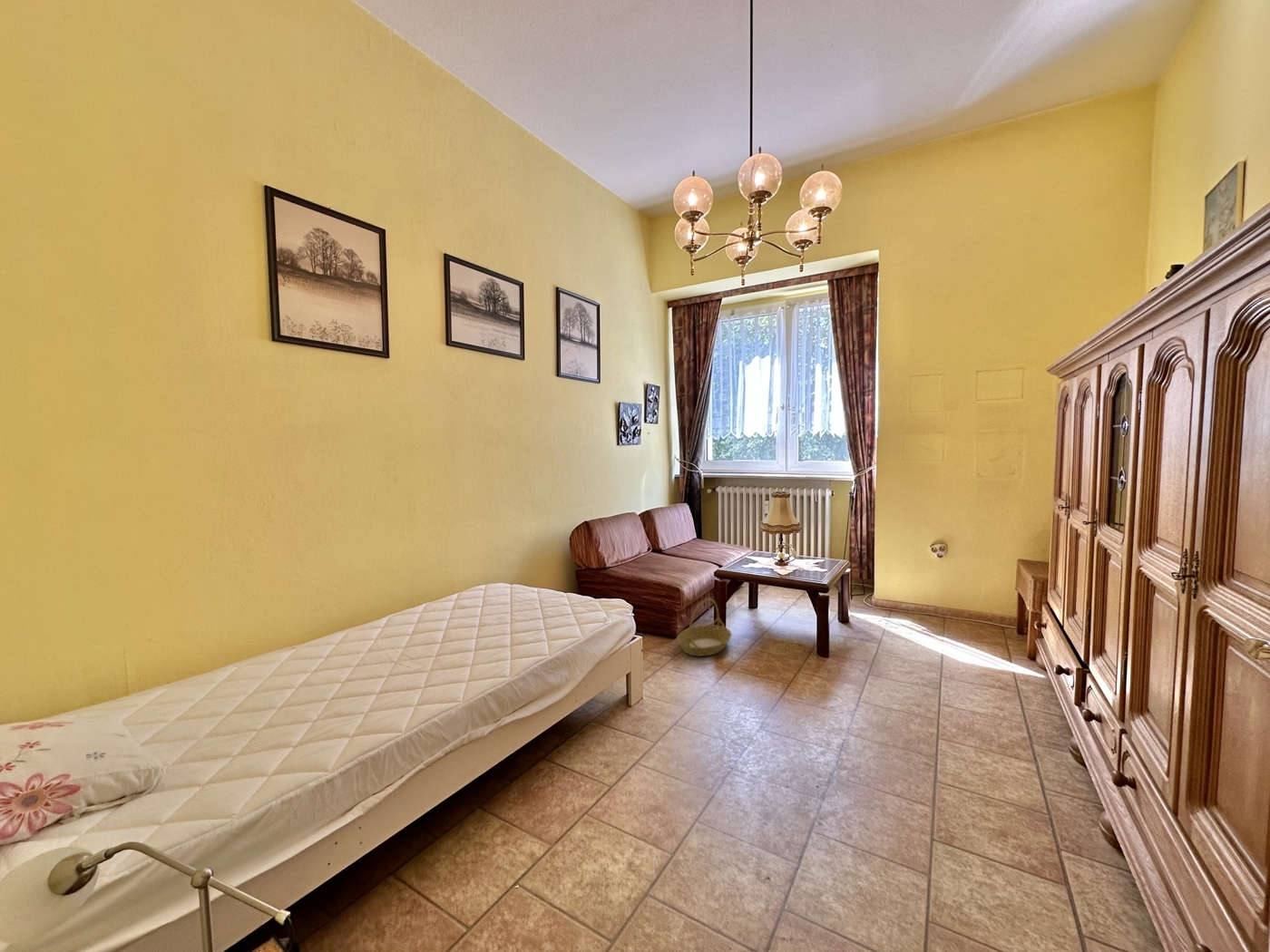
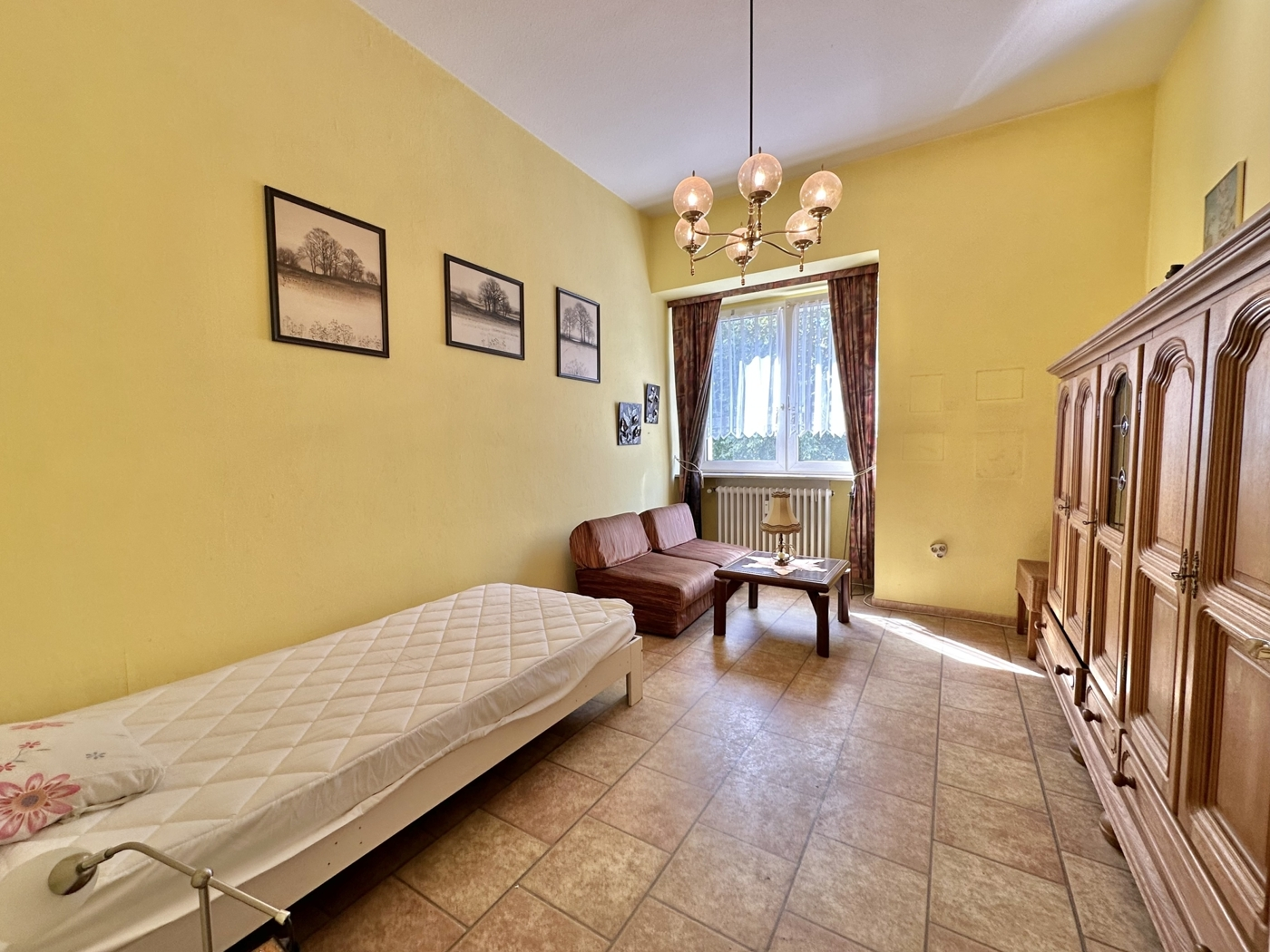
- basket [676,597,732,657]
